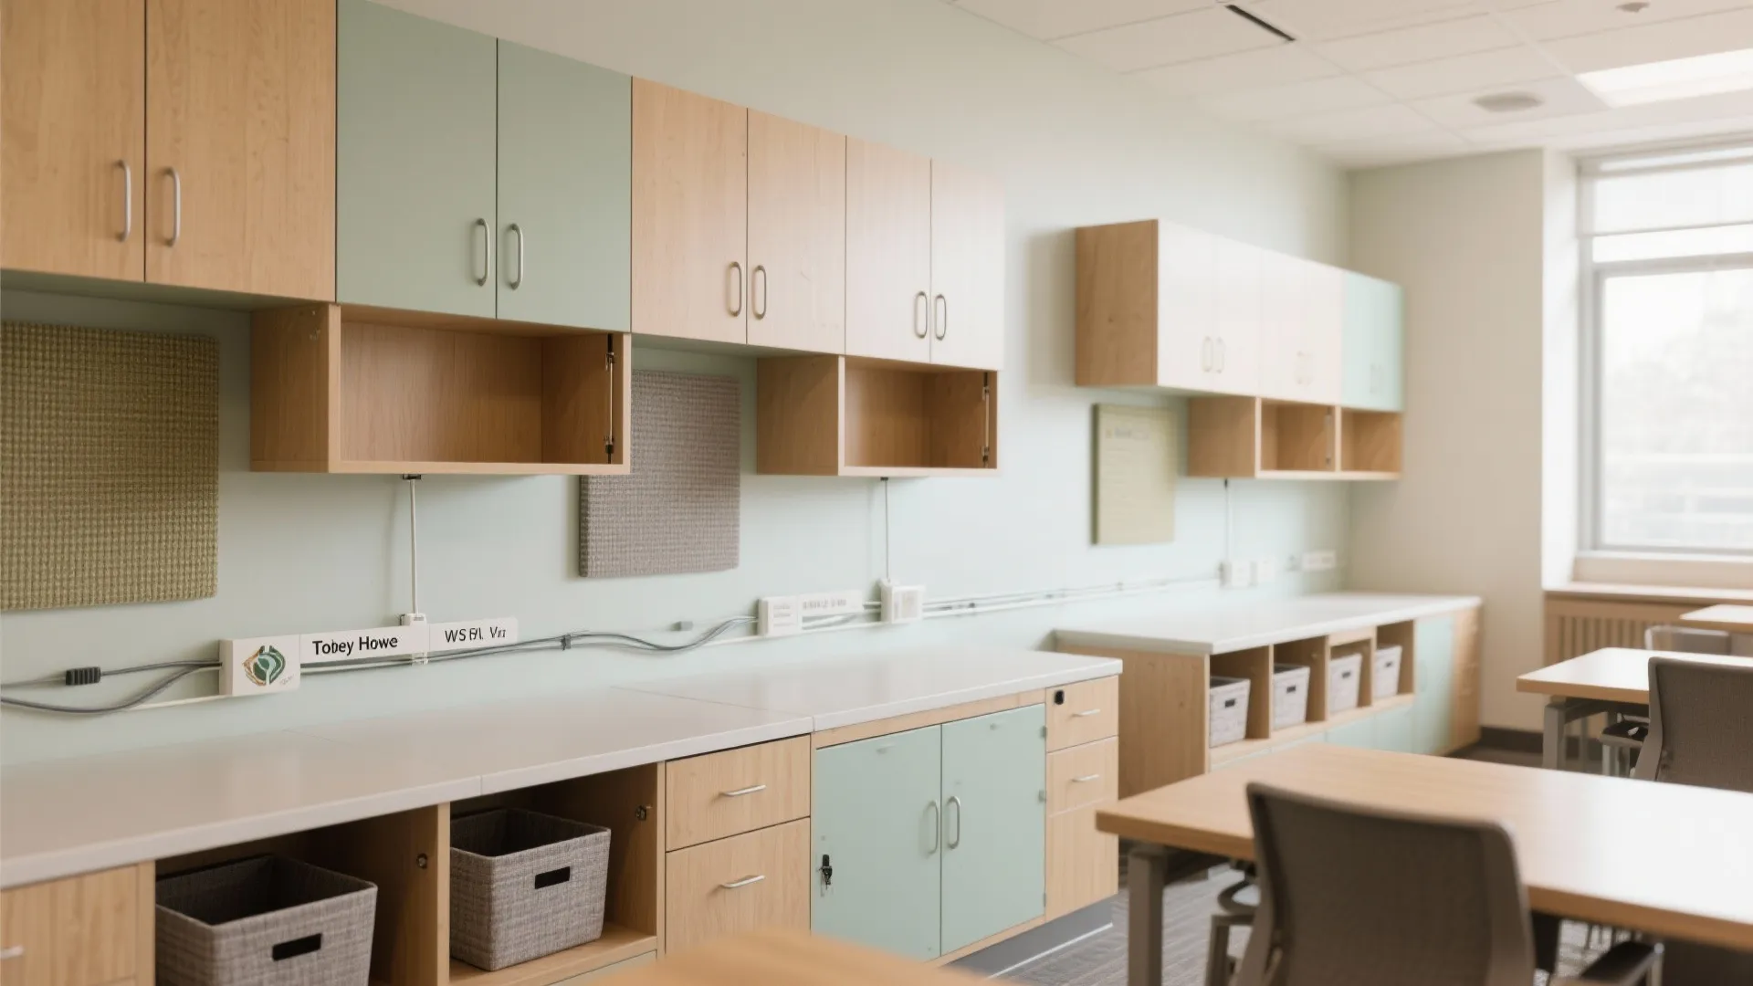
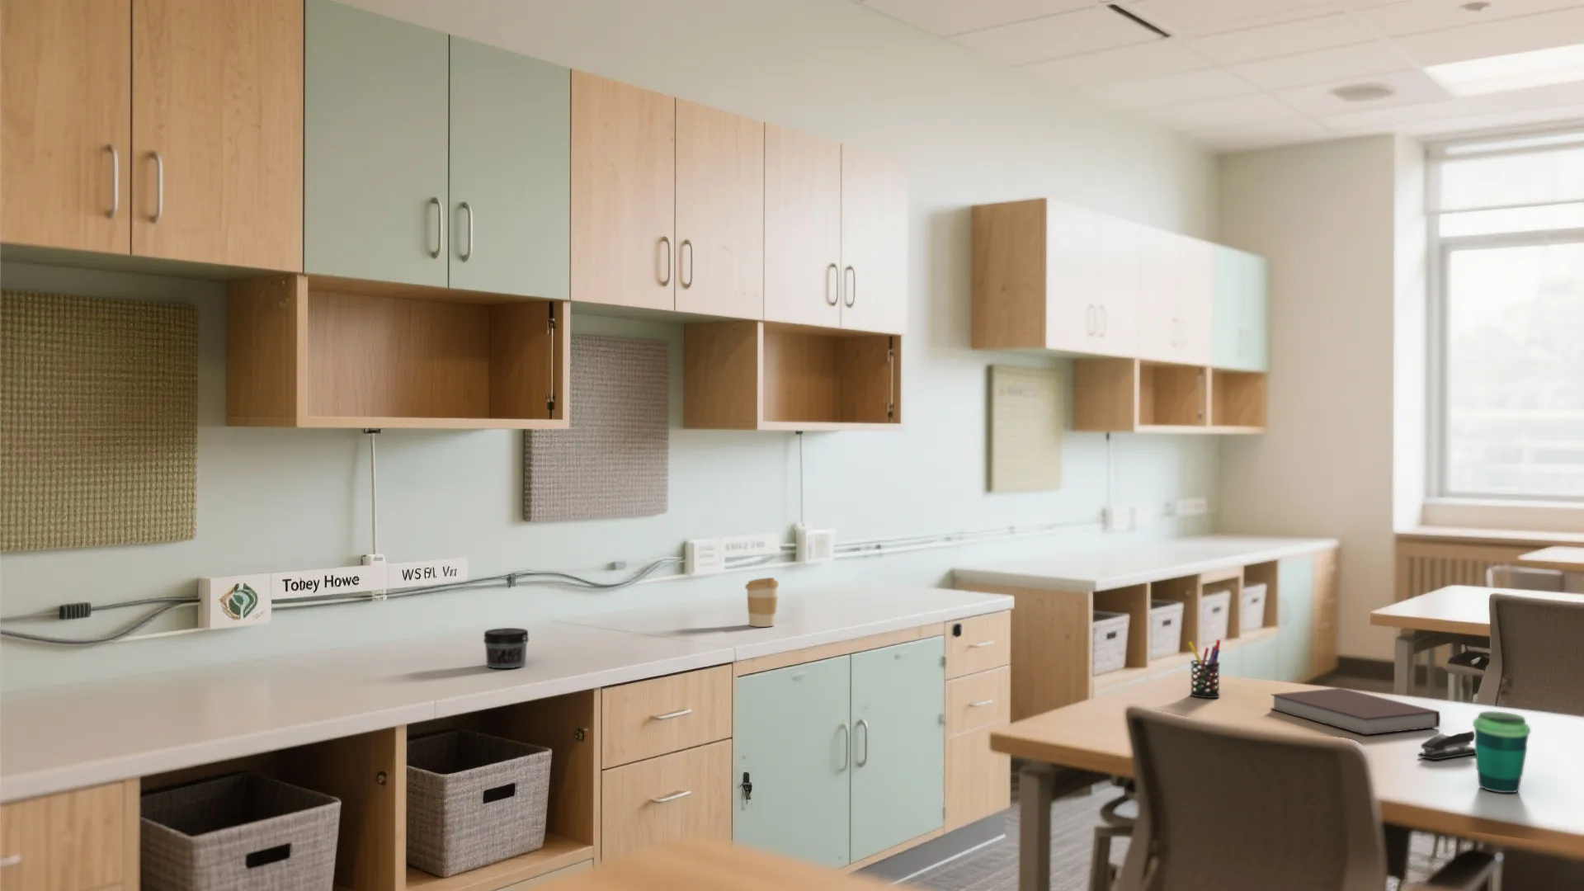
+ stapler [1418,728,1476,760]
+ jar [483,627,530,669]
+ coffee cup [744,577,780,628]
+ cup [1472,710,1531,794]
+ notebook [1270,688,1441,735]
+ pen holder [1187,639,1221,698]
